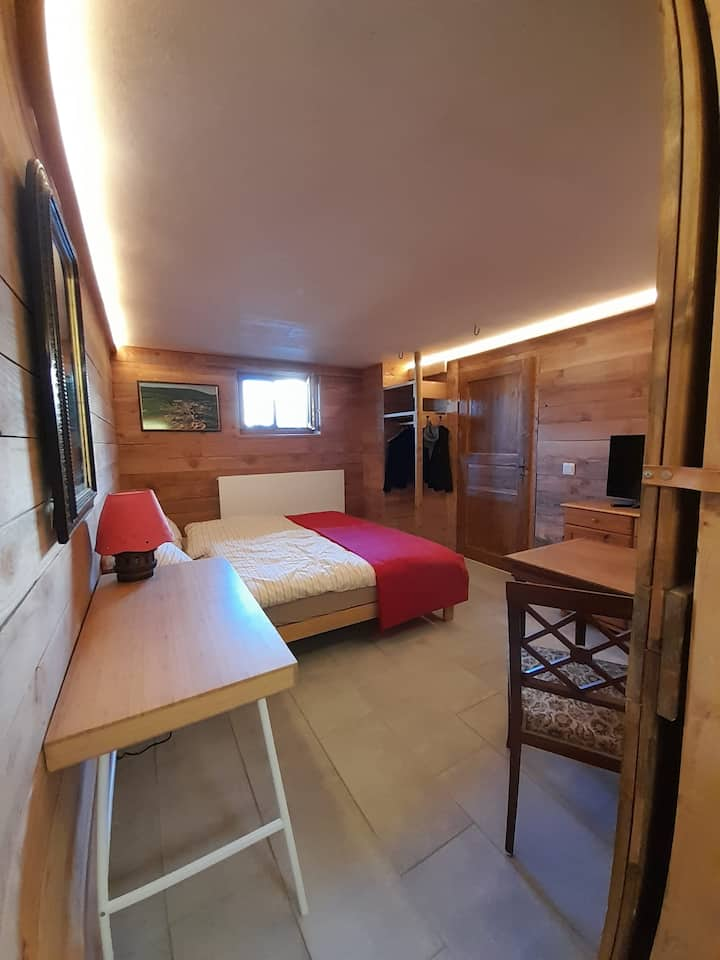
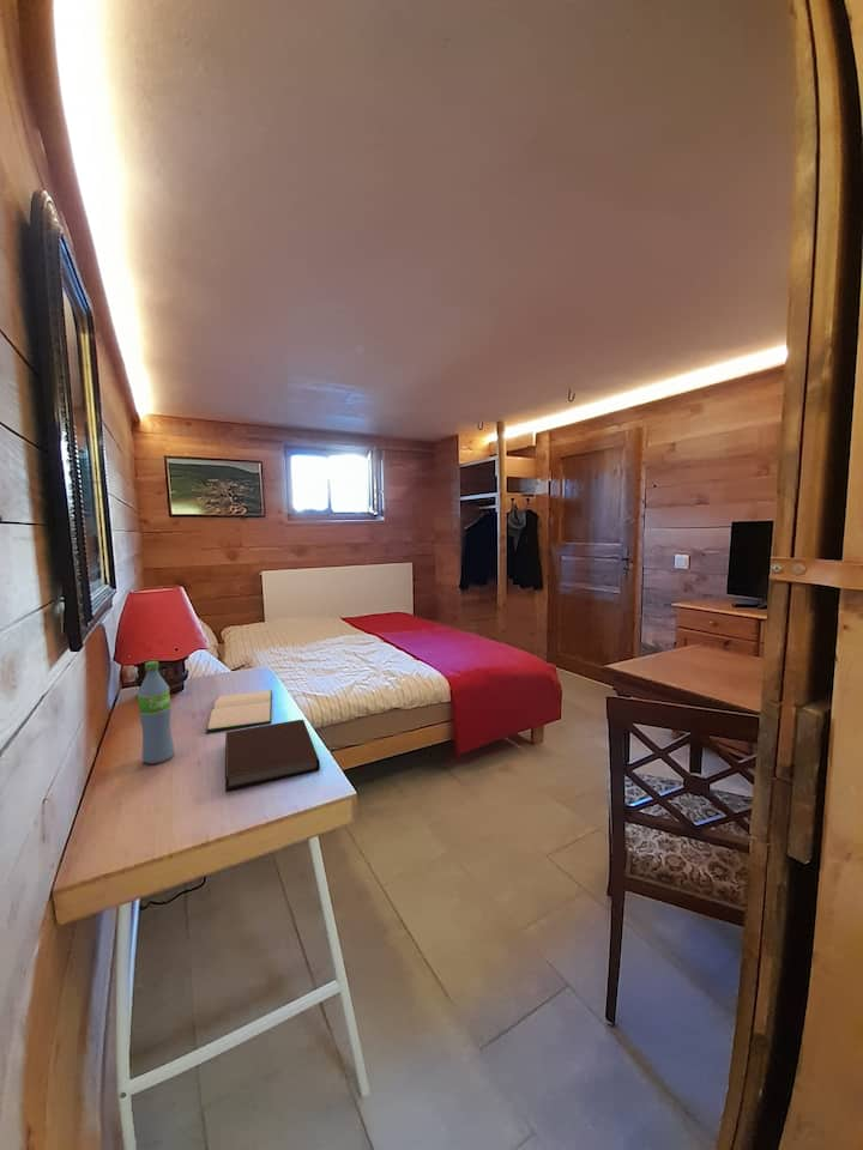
+ water bottle [137,660,175,765]
+ notebook [224,719,321,792]
+ hardback book [205,689,273,733]
